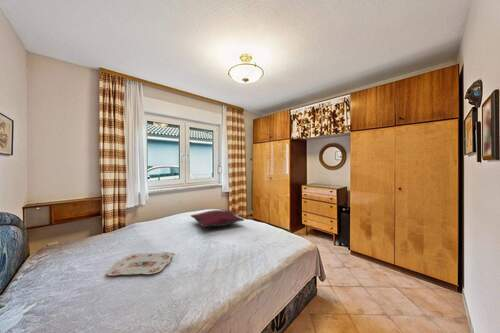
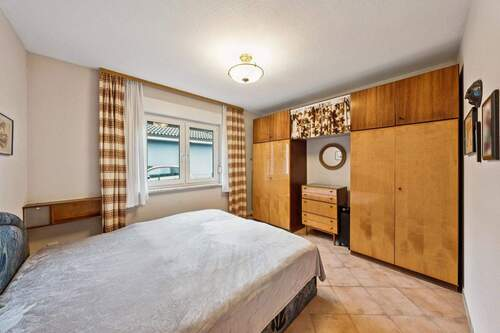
- serving tray [105,252,174,277]
- pillow [190,209,245,229]
